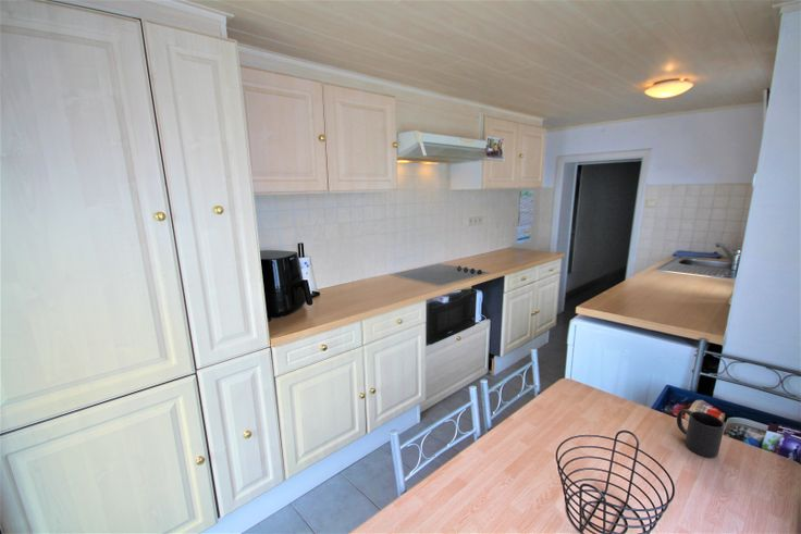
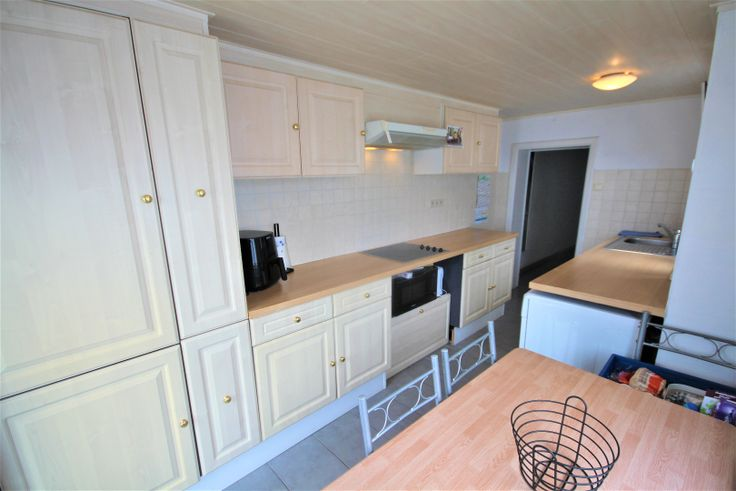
- mug [676,408,725,459]
